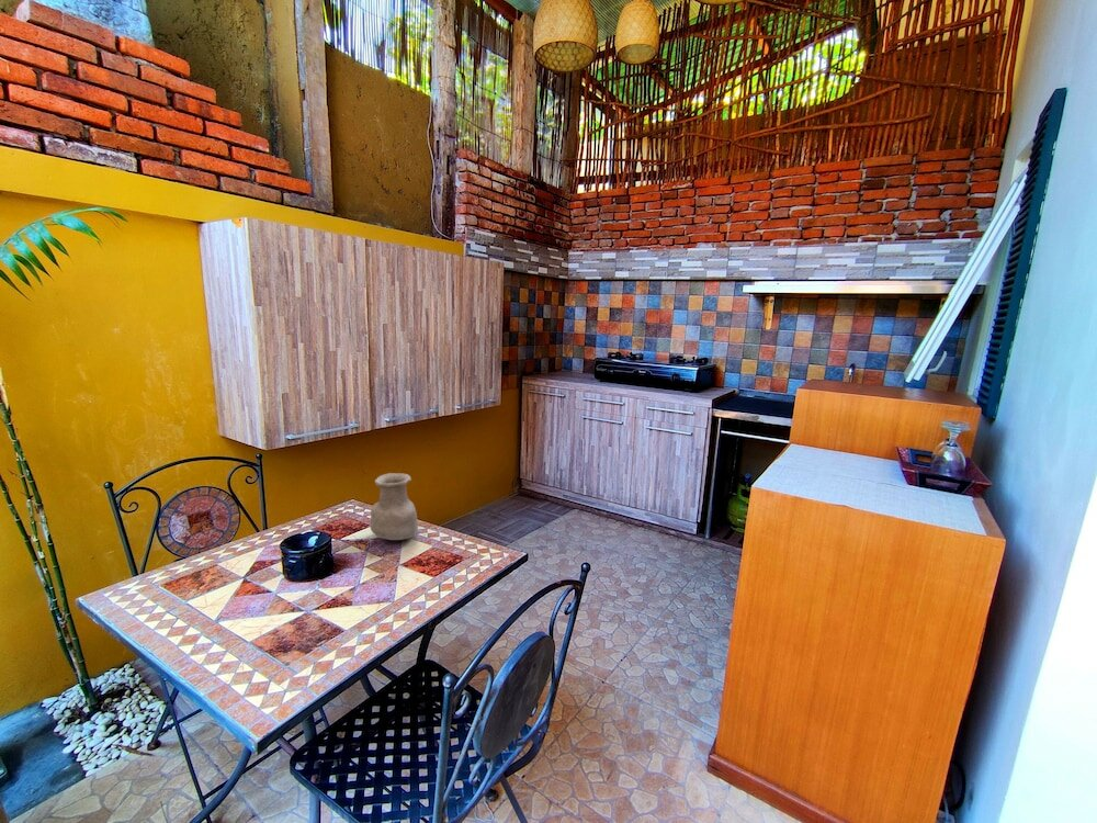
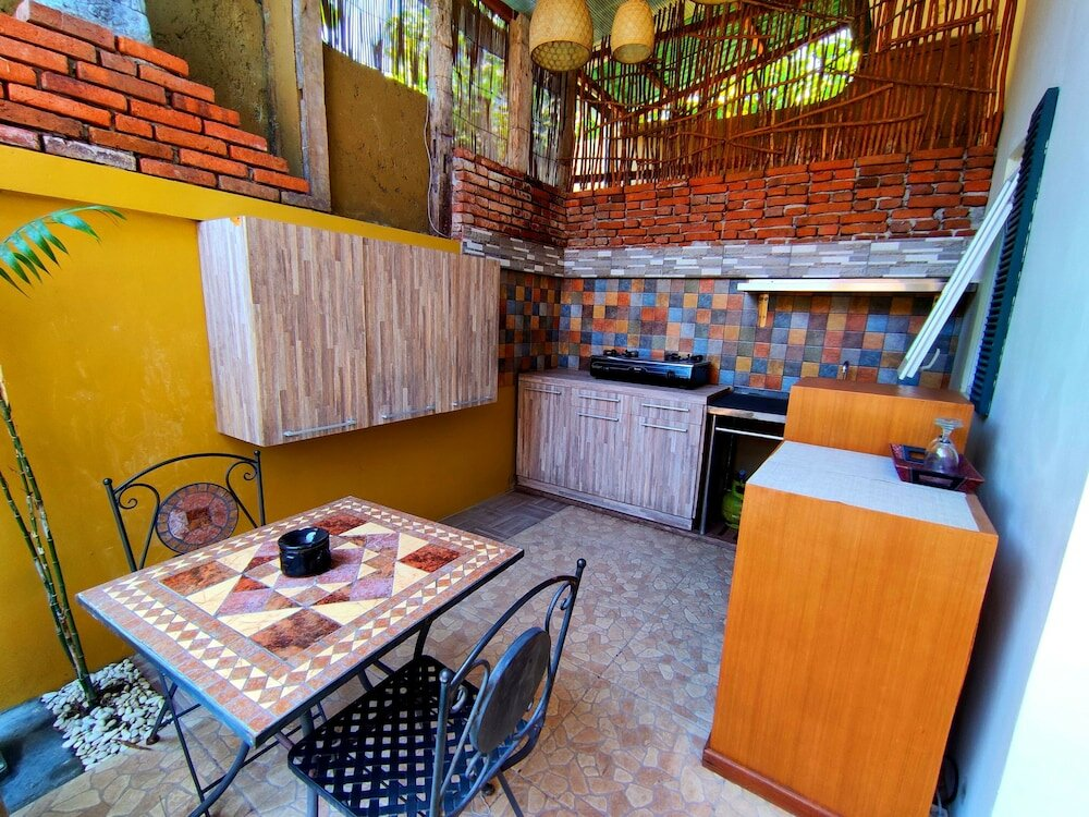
- vase [369,472,419,541]
